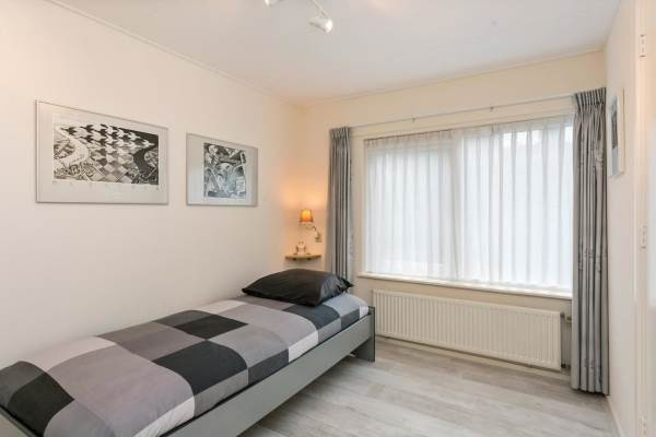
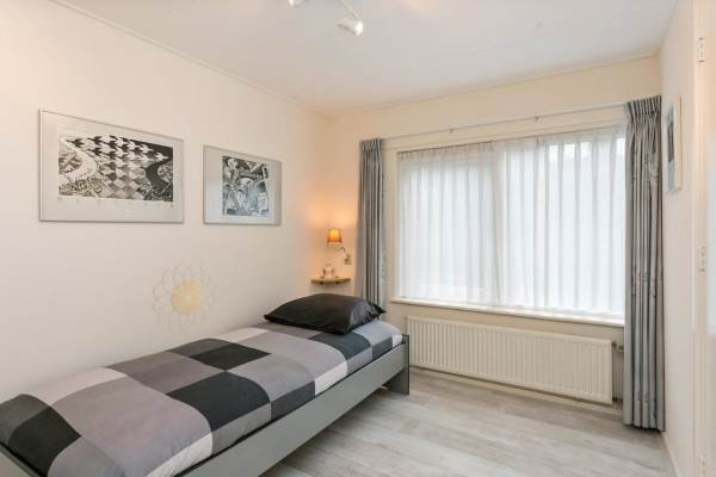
+ decorative wall piece [152,261,218,334]
